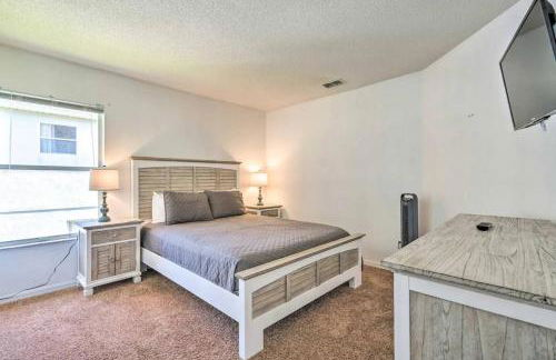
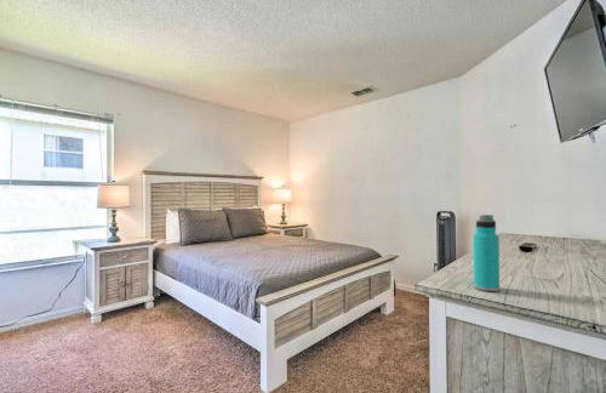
+ water bottle [473,213,501,292]
